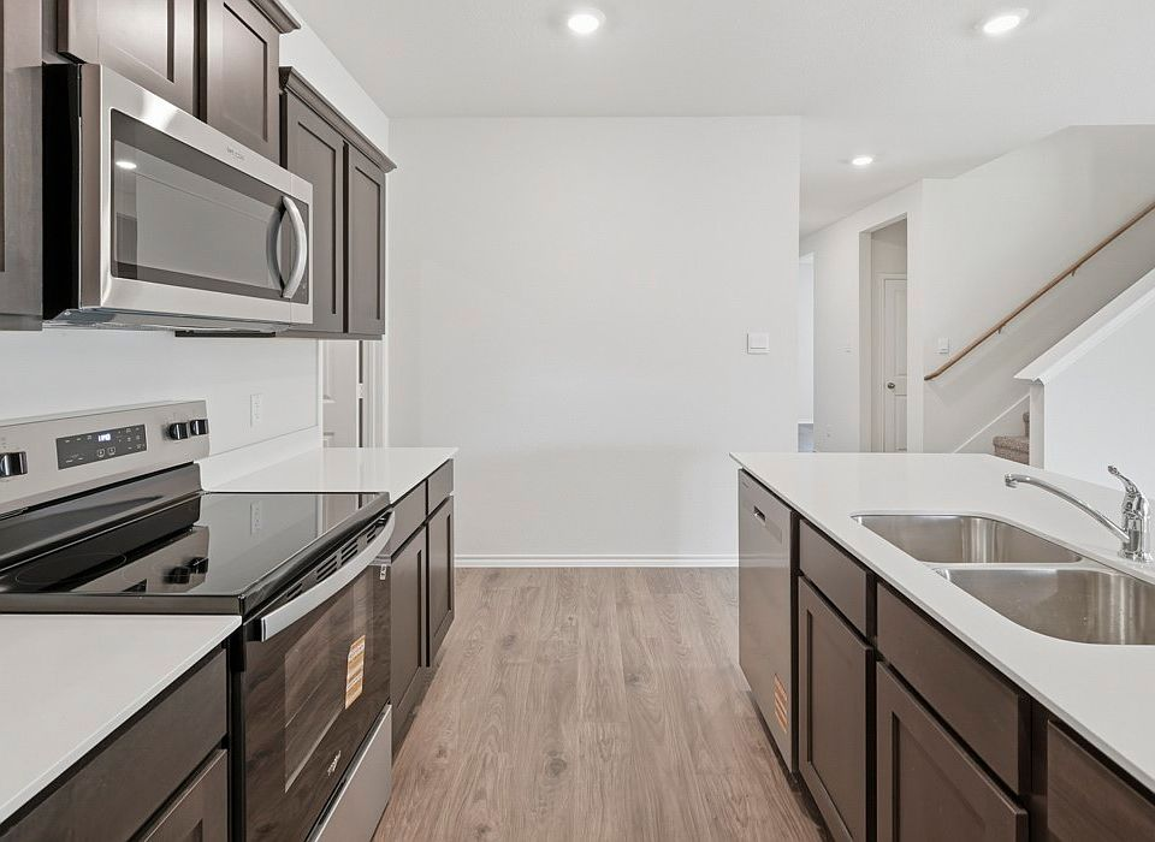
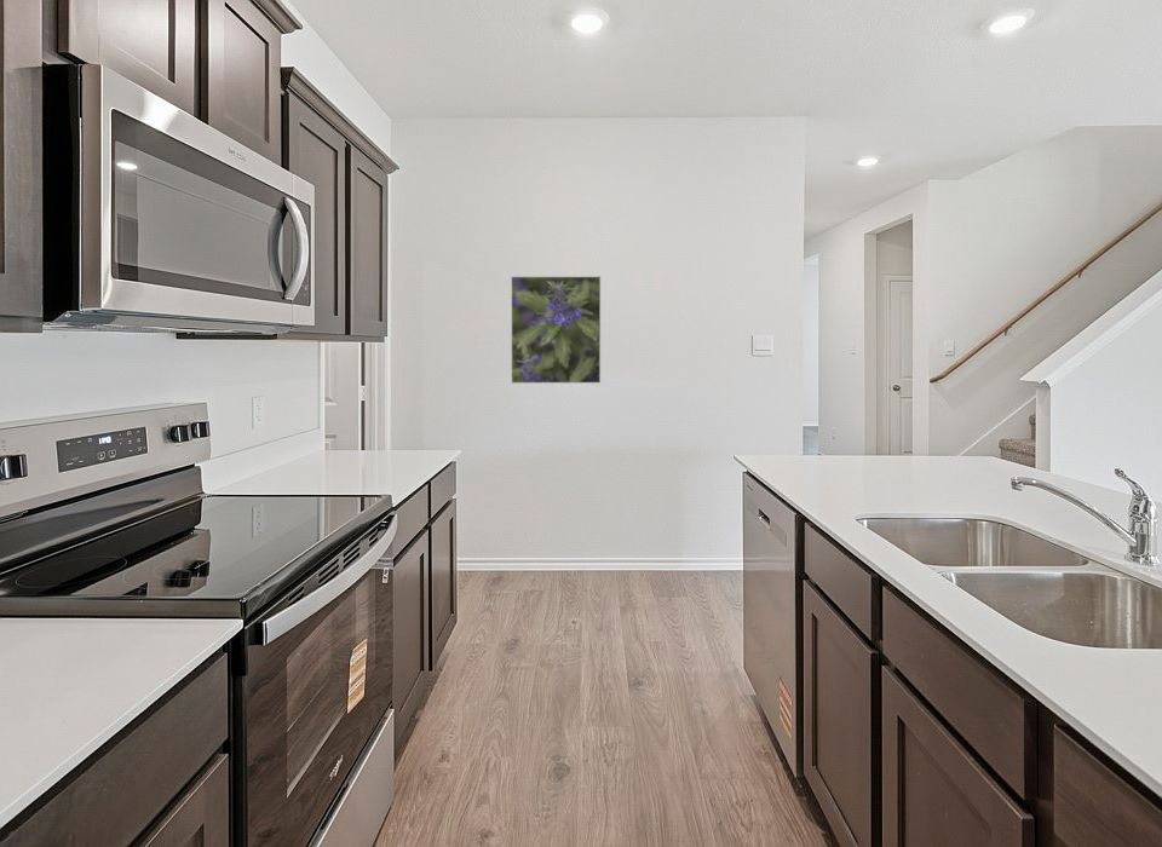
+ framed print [510,275,602,385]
